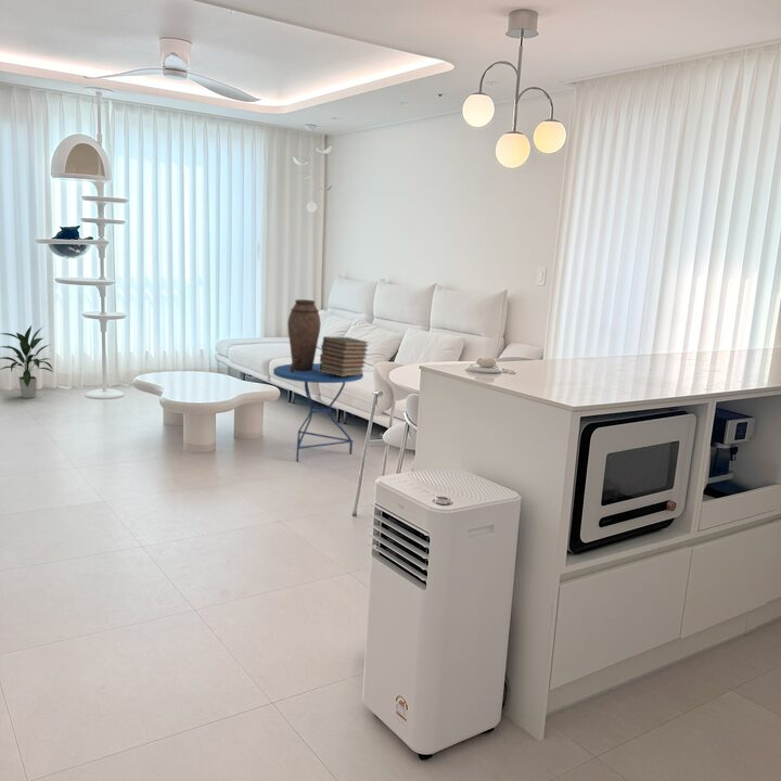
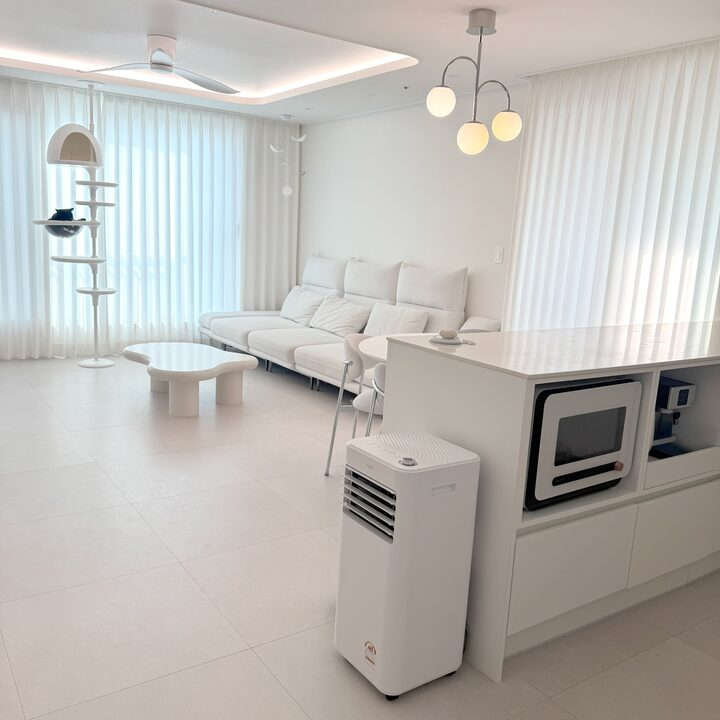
- side table [272,362,364,462]
- vase [286,298,322,372]
- book stack [319,335,370,376]
- indoor plant [0,324,54,399]
